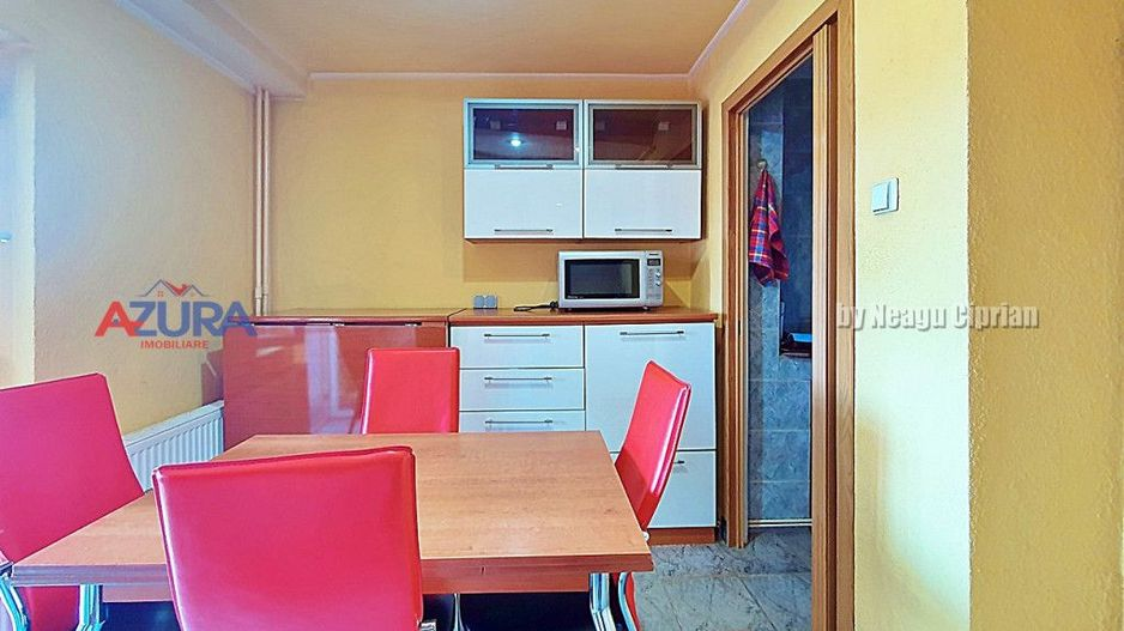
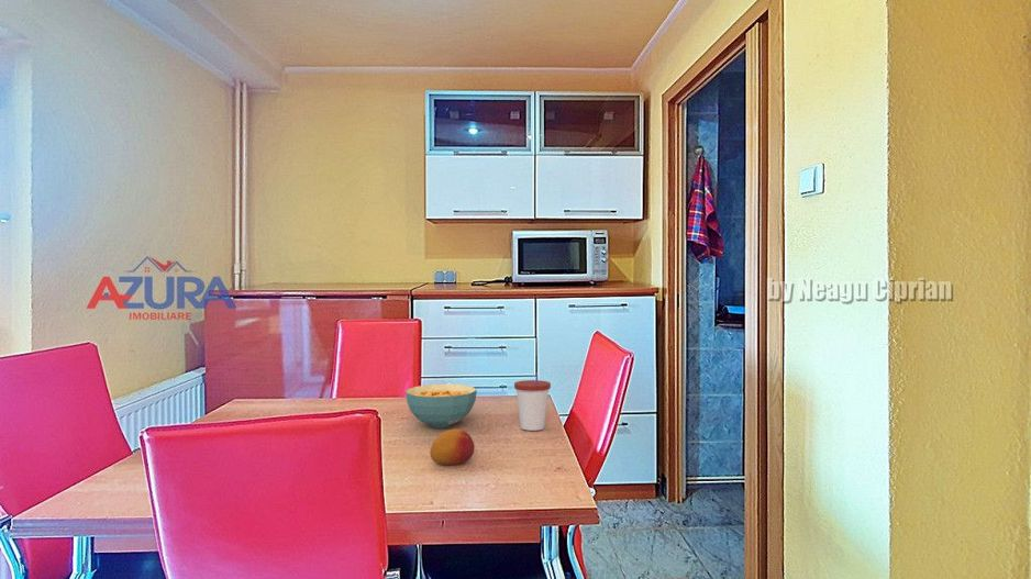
+ cup [513,371,552,432]
+ cereal bowl [404,383,478,428]
+ fruit [429,428,475,466]
